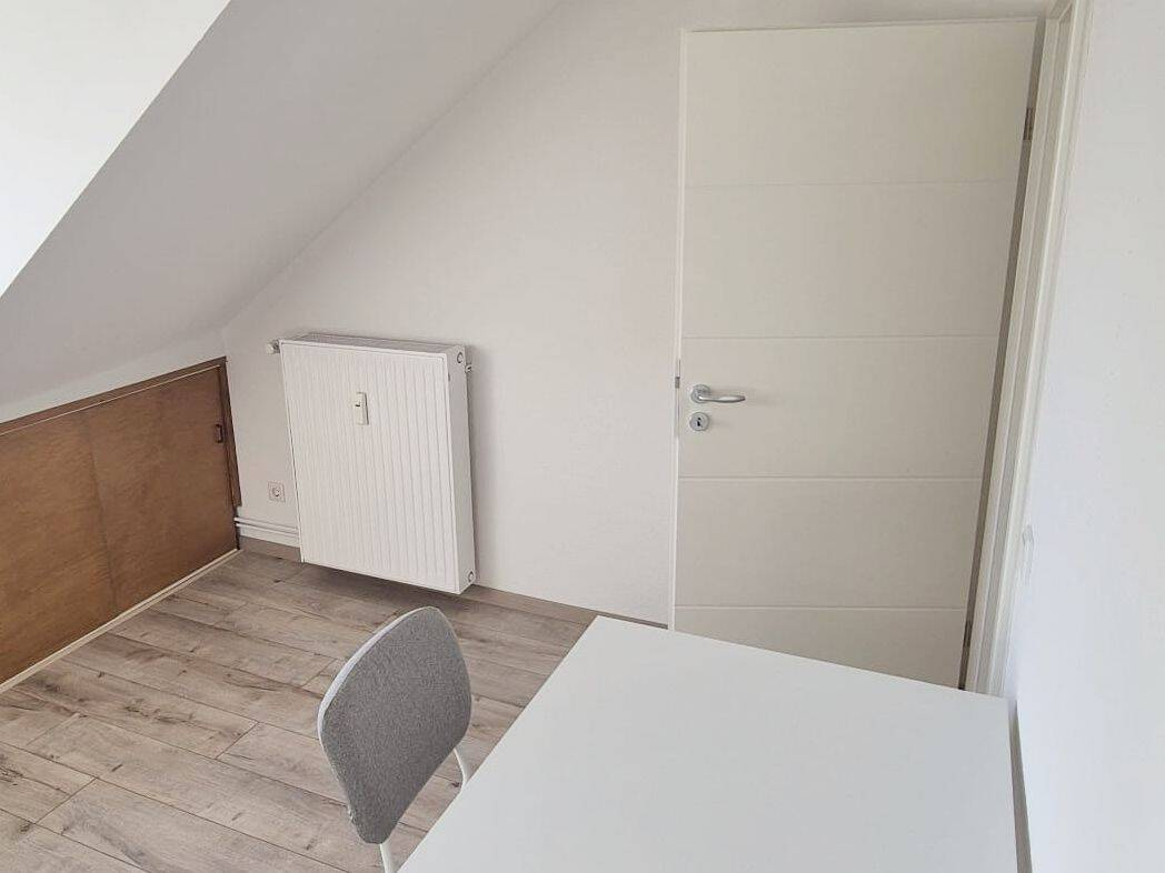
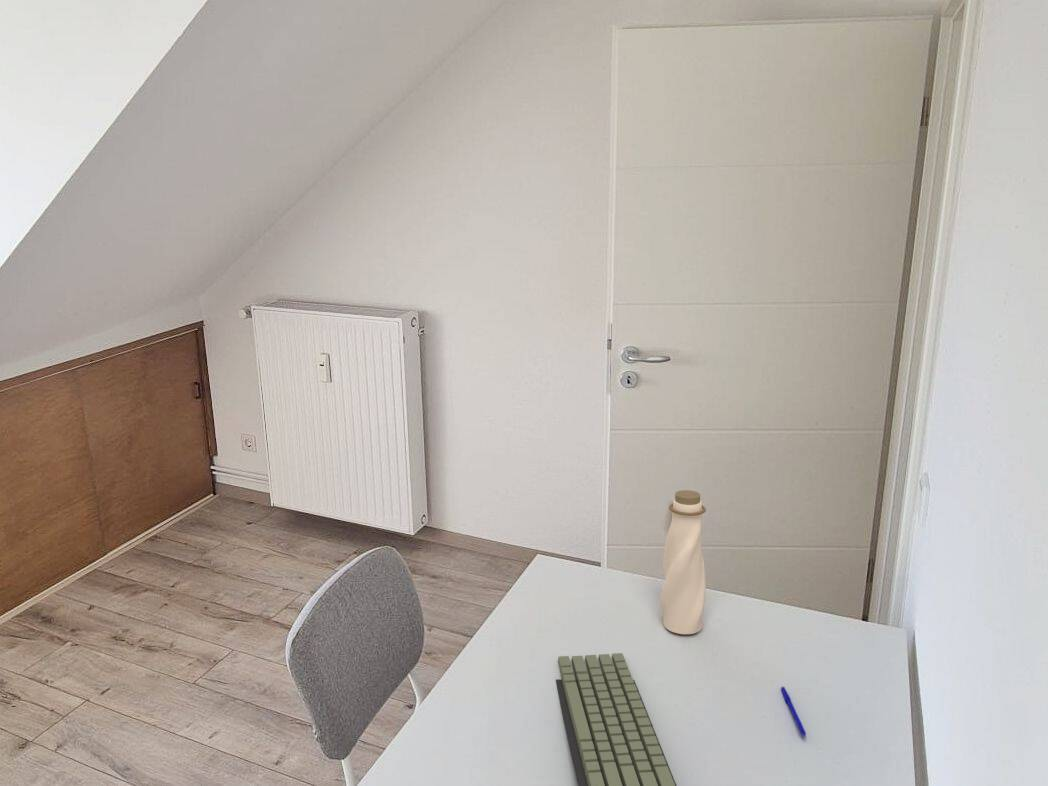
+ keyboard [555,652,678,786]
+ water bottle [659,489,707,635]
+ pen [780,686,807,739]
